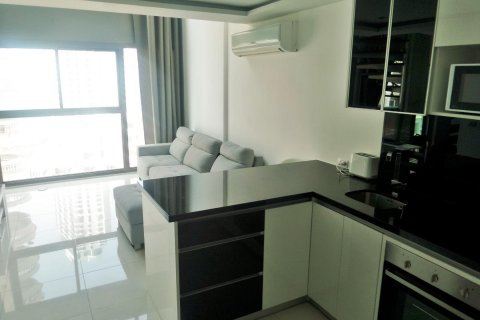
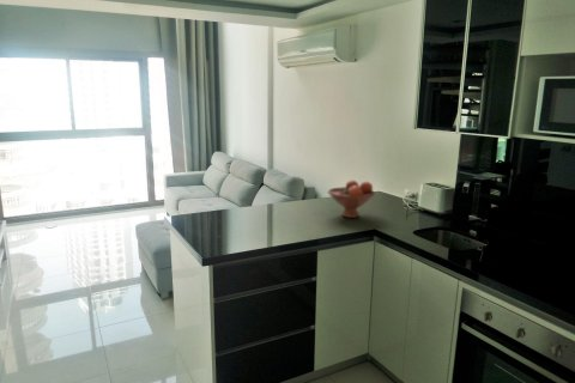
+ fruit bowl [327,178,376,219]
